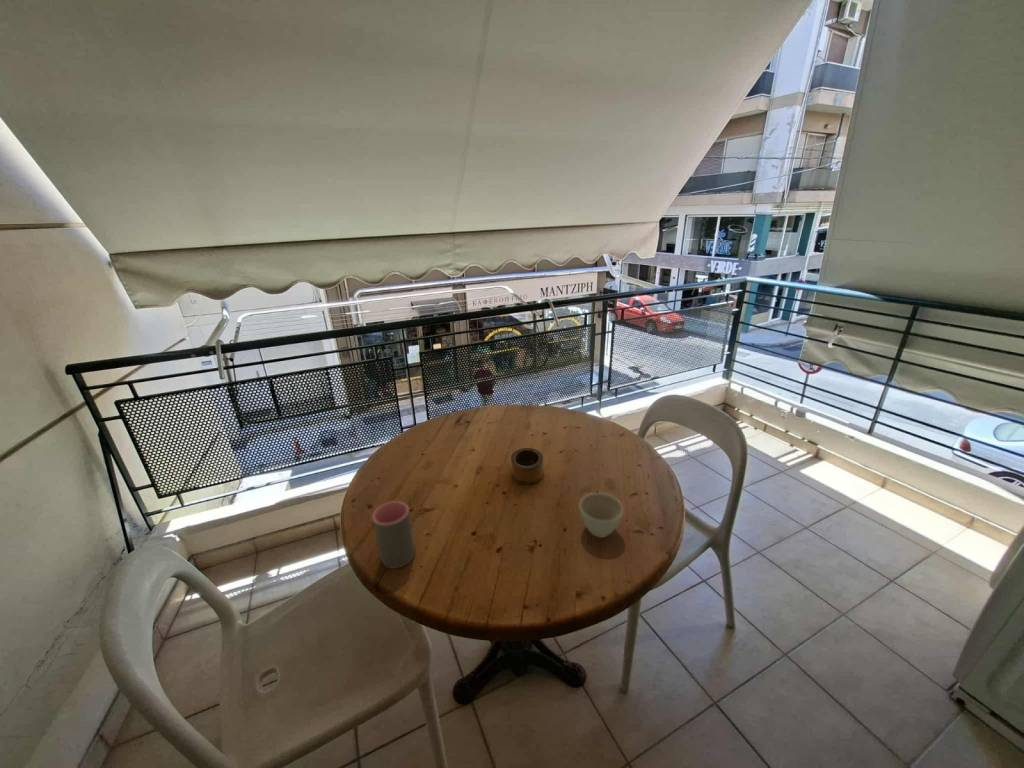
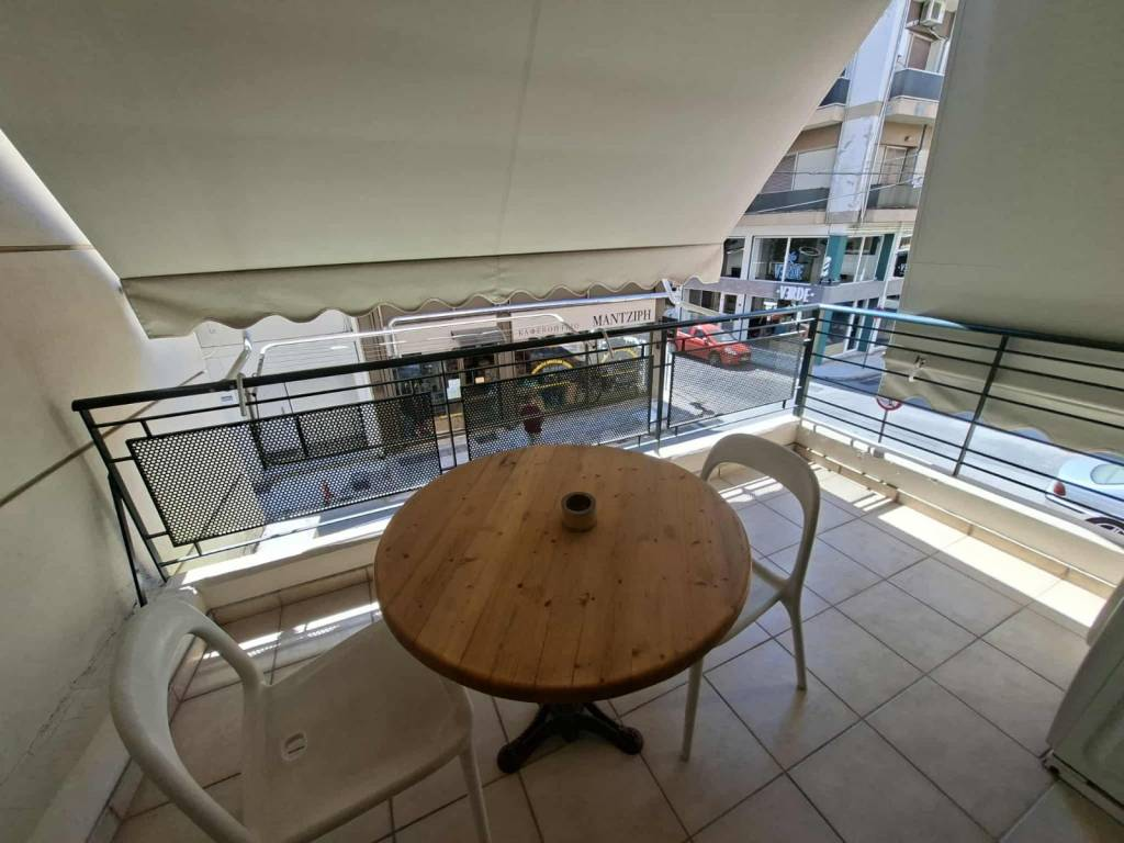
- cup [372,500,416,570]
- flower pot [579,492,624,539]
